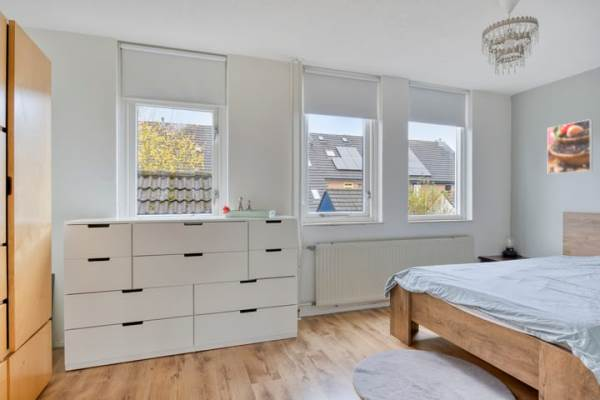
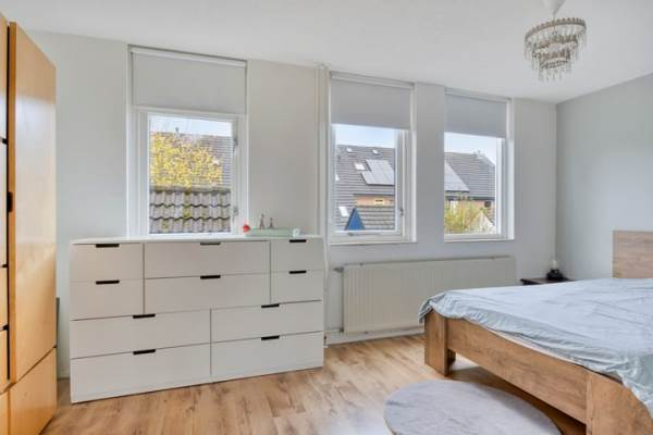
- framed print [546,118,594,175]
